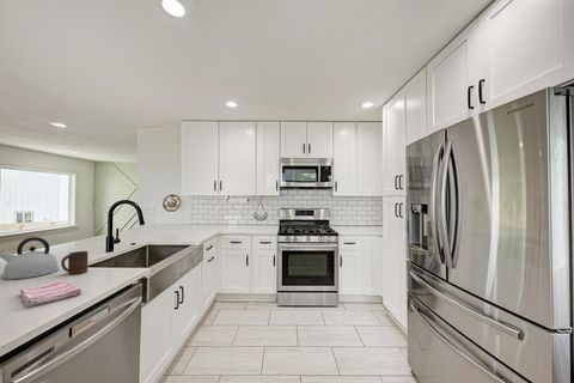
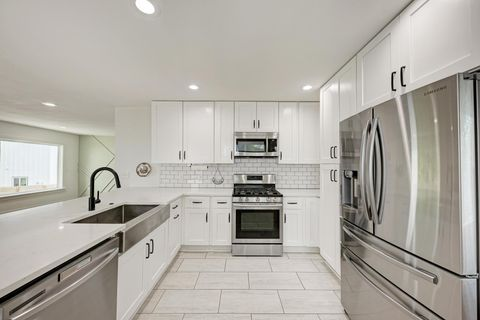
- dish towel [19,279,83,308]
- kettle [0,236,60,280]
- cup [60,250,90,275]
